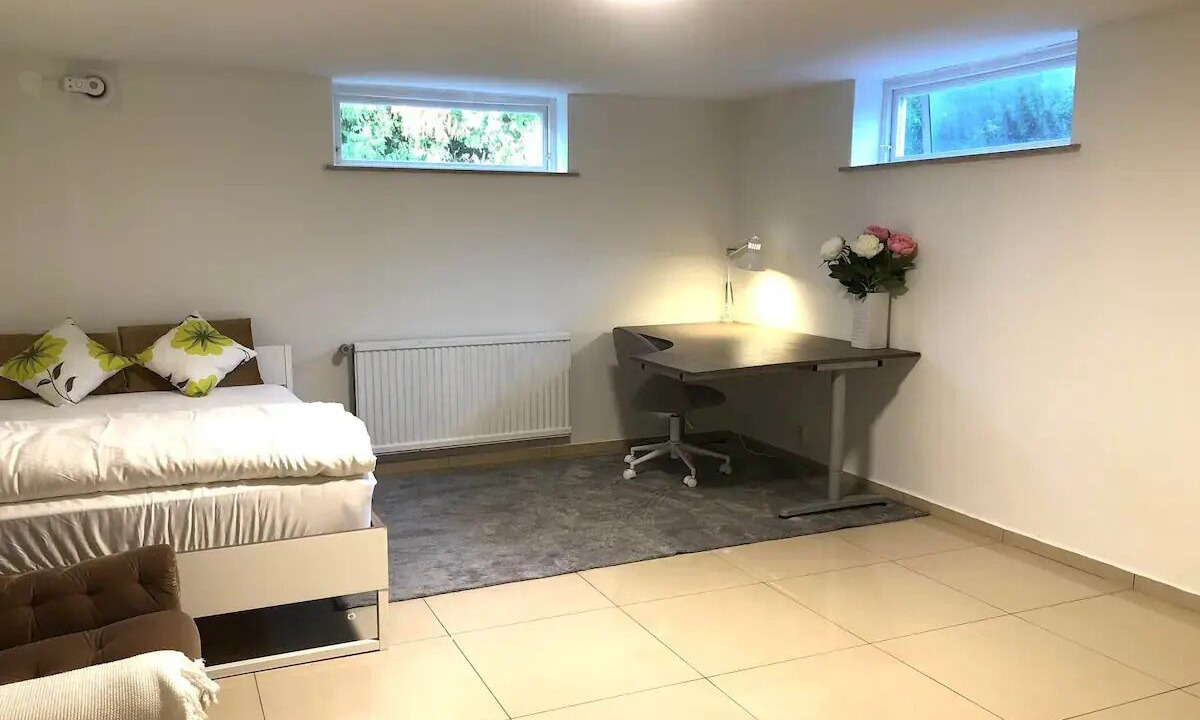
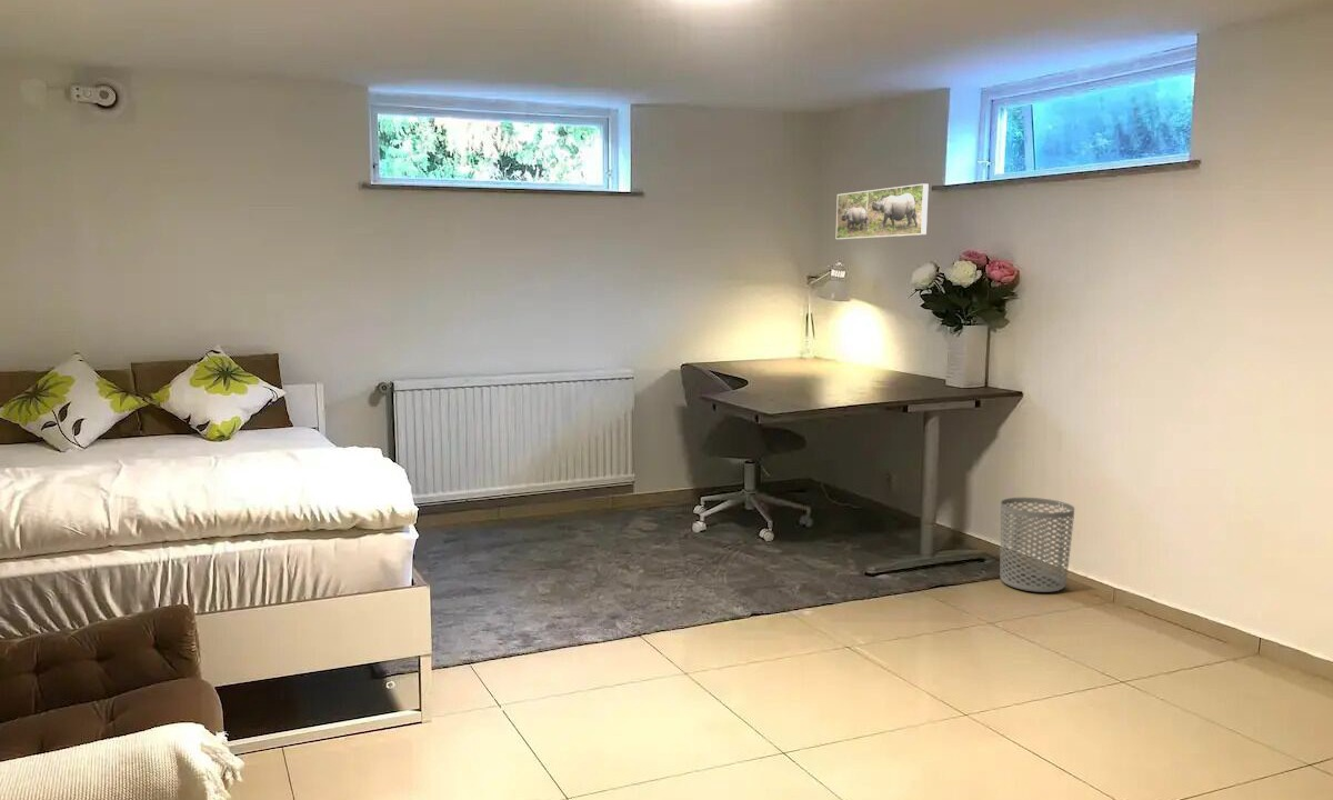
+ waste bin [1000,497,1075,593]
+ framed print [835,182,930,240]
